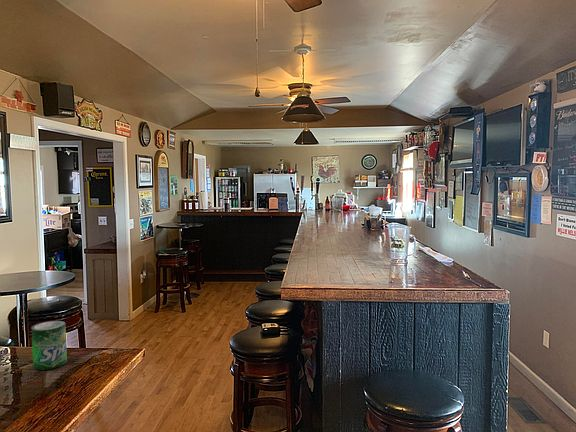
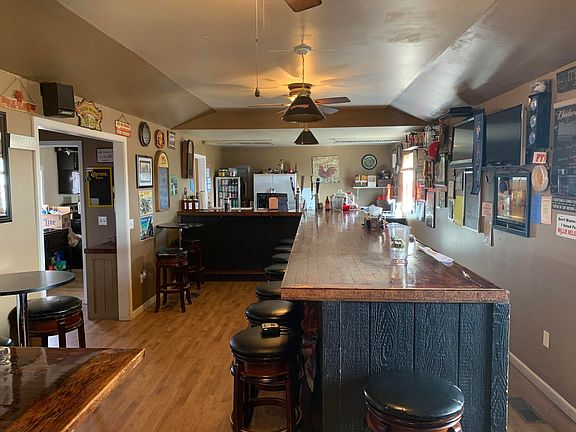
- beverage can [31,320,68,371]
